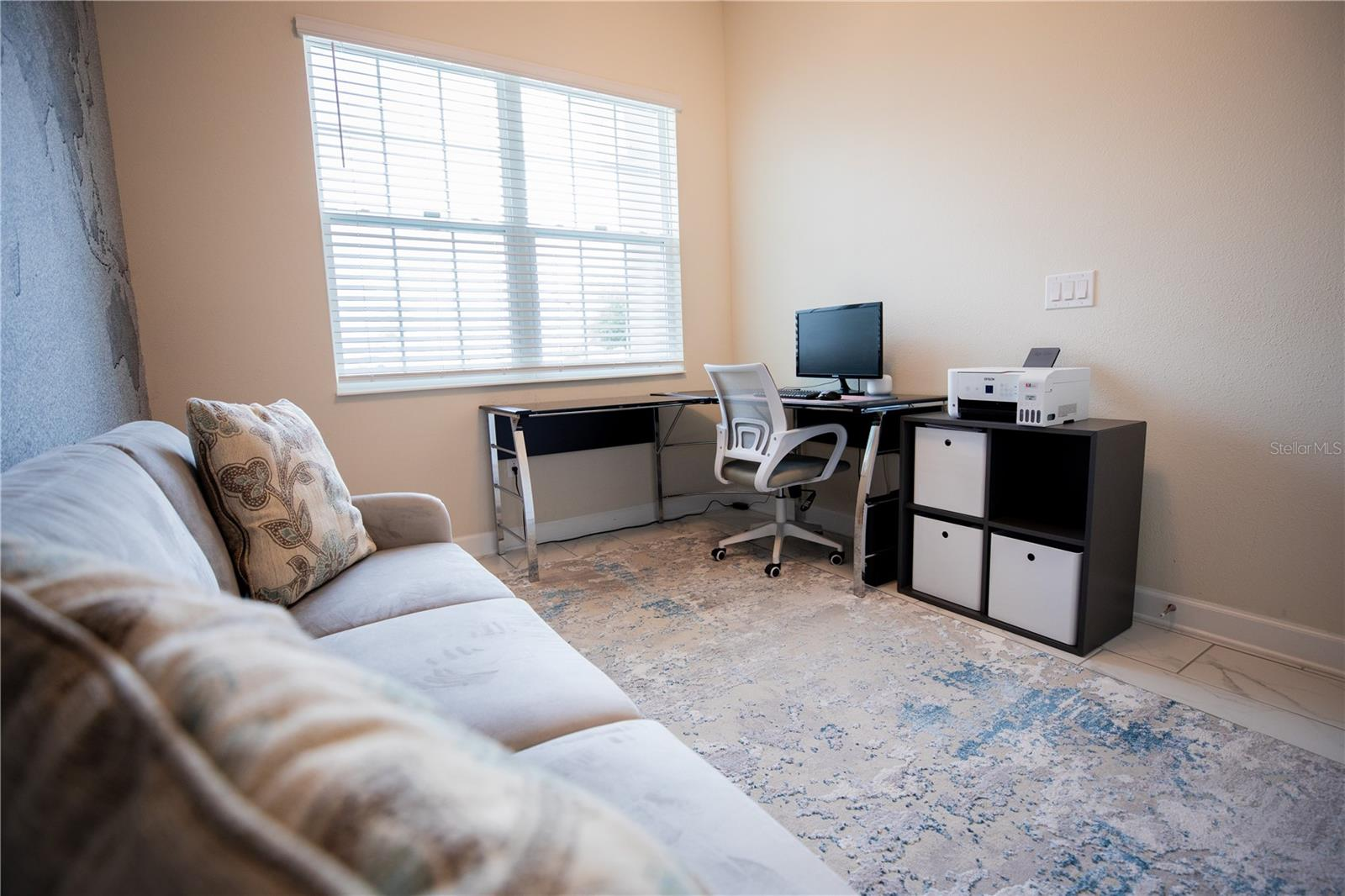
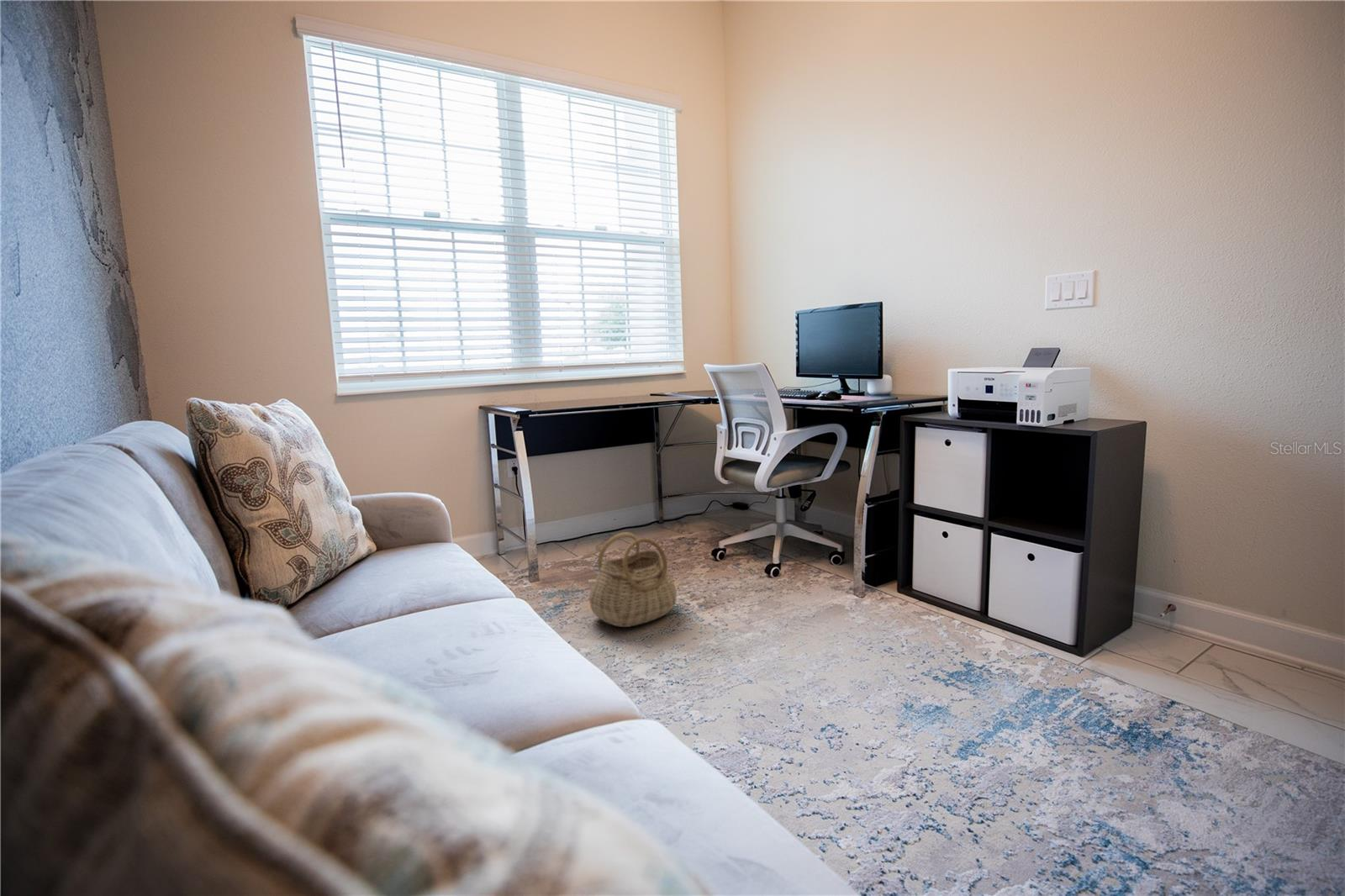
+ basket [588,531,678,628]
